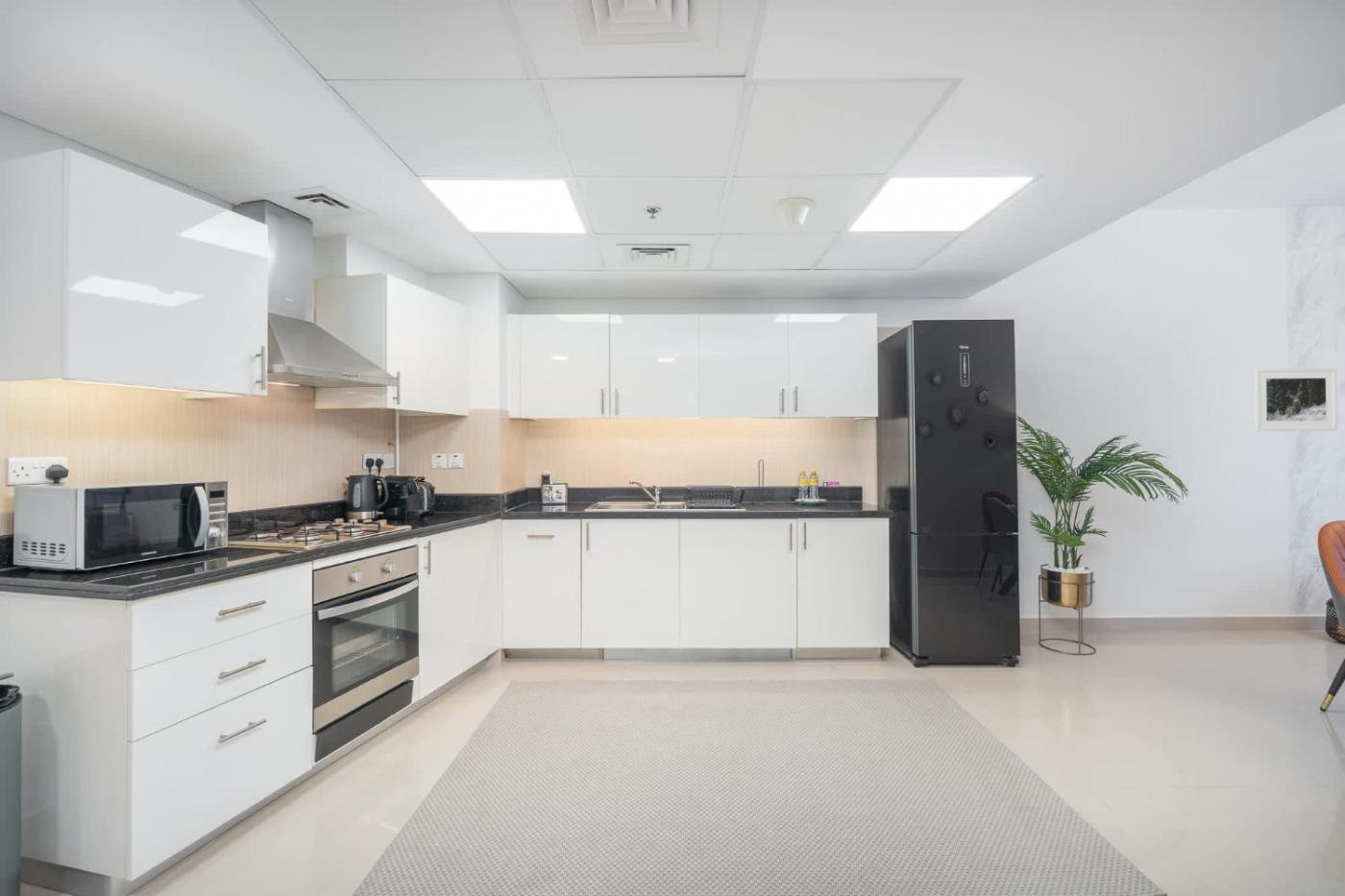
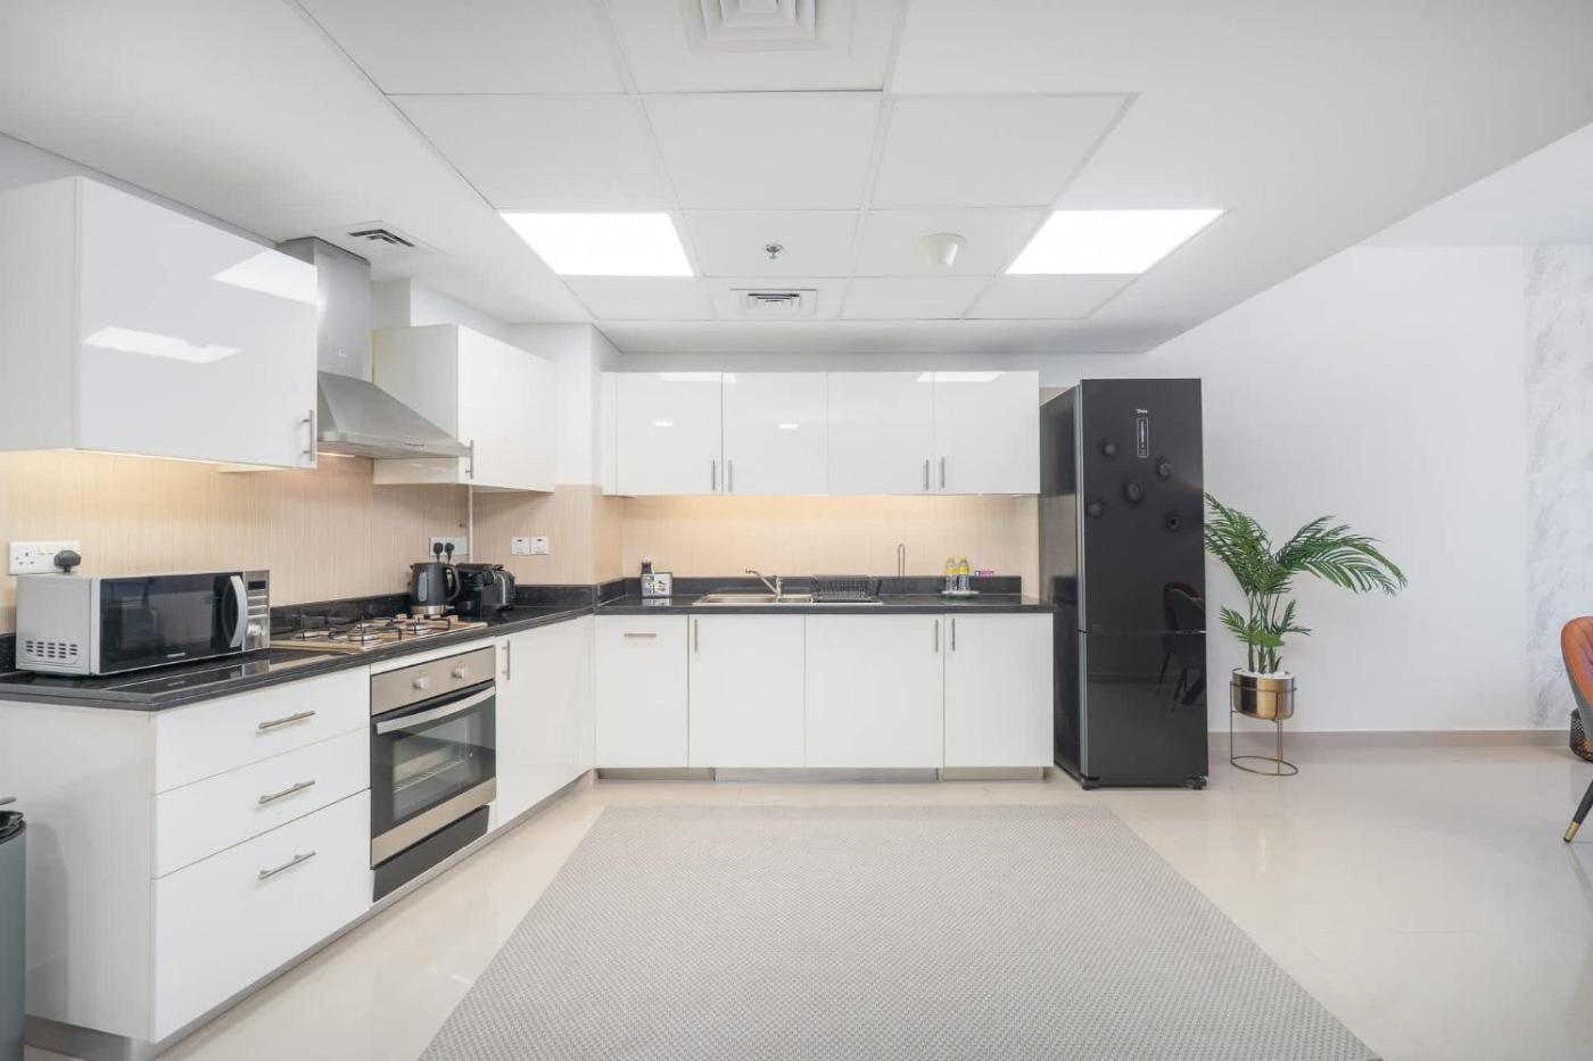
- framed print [1253,367,1338,432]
